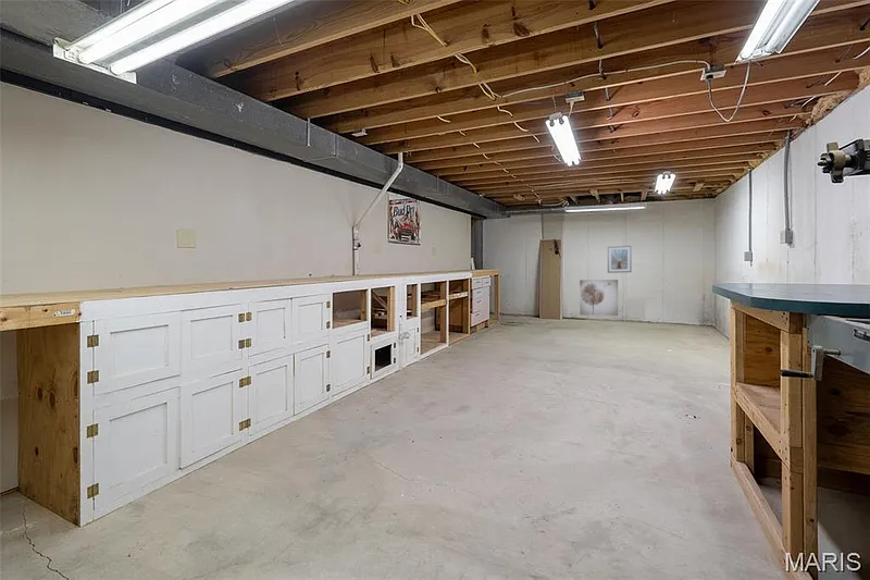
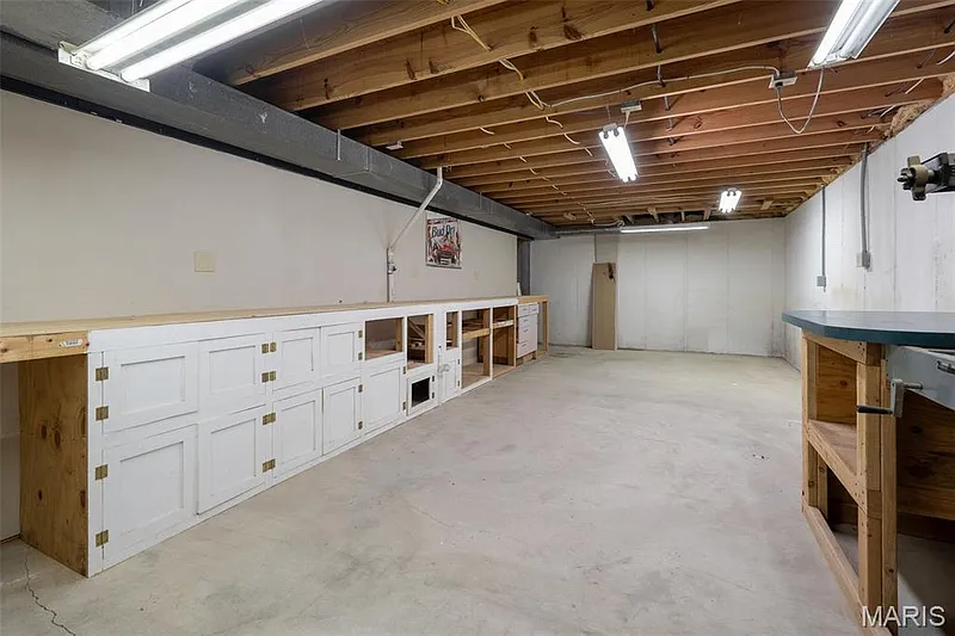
- picture frame [607,245,633,274]
- wall art [579,279,619,317]
